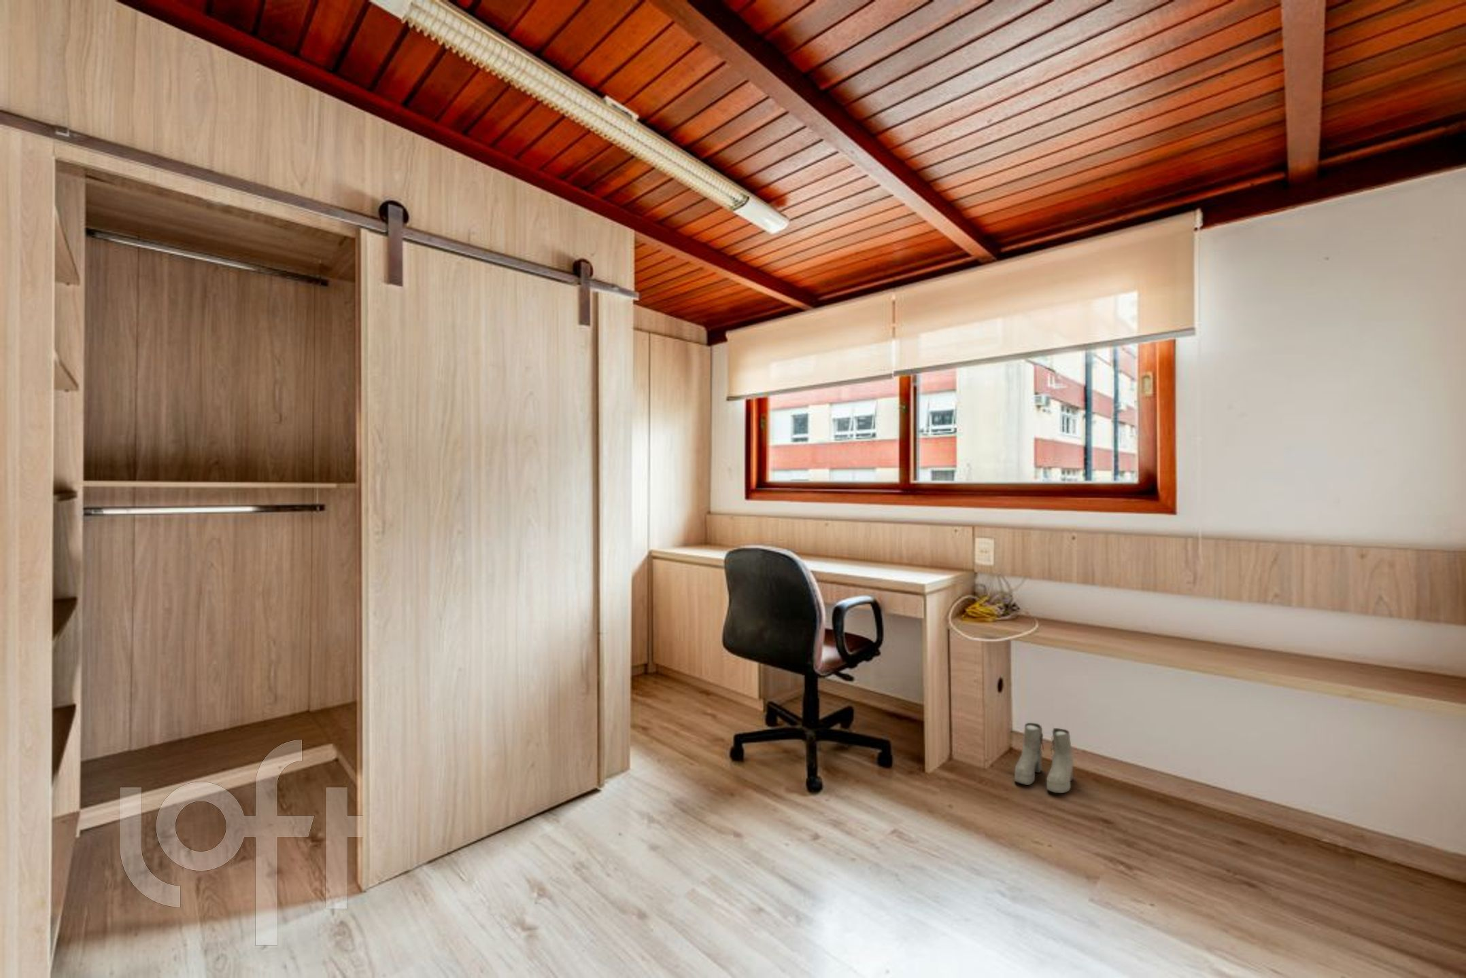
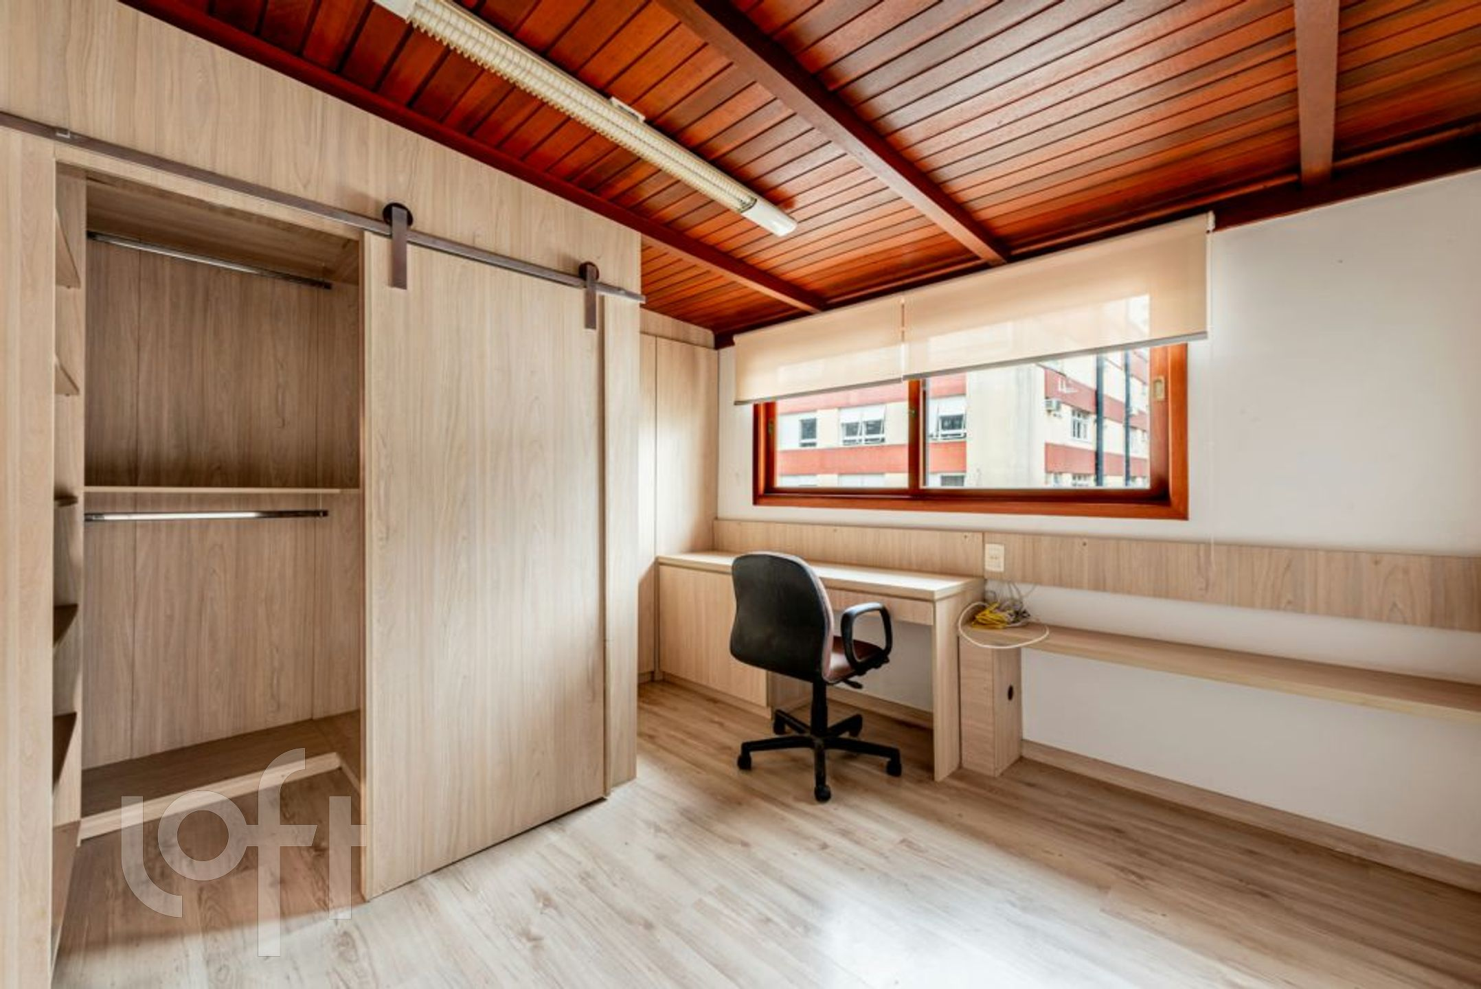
- boots [1014,721,1074,794]
